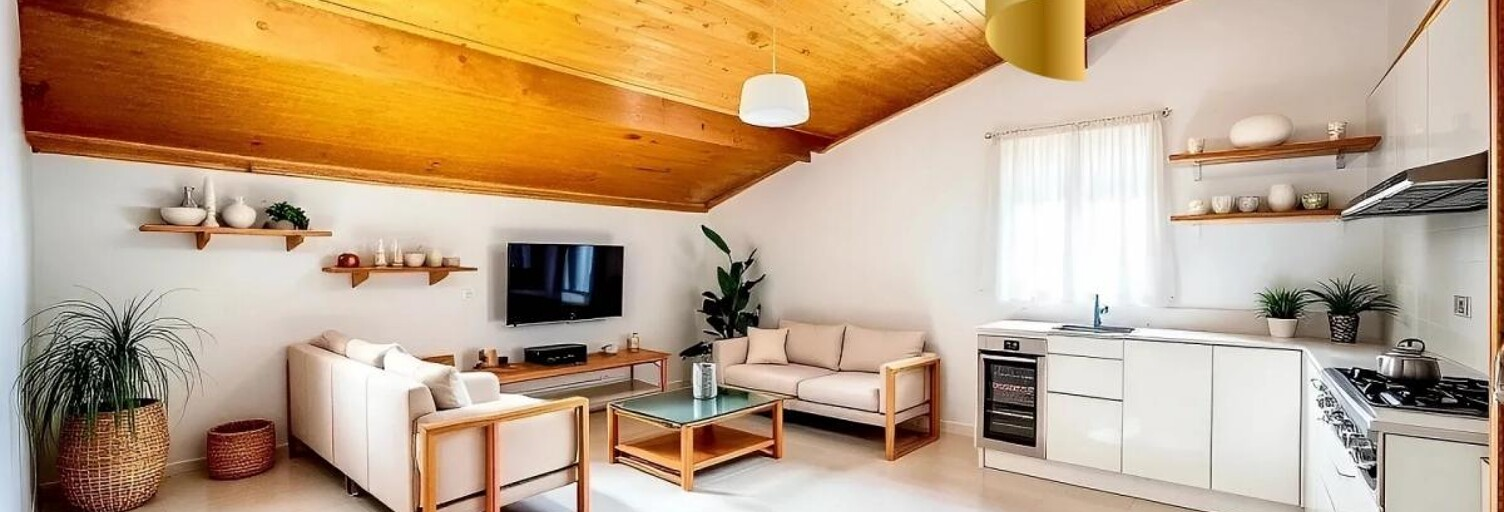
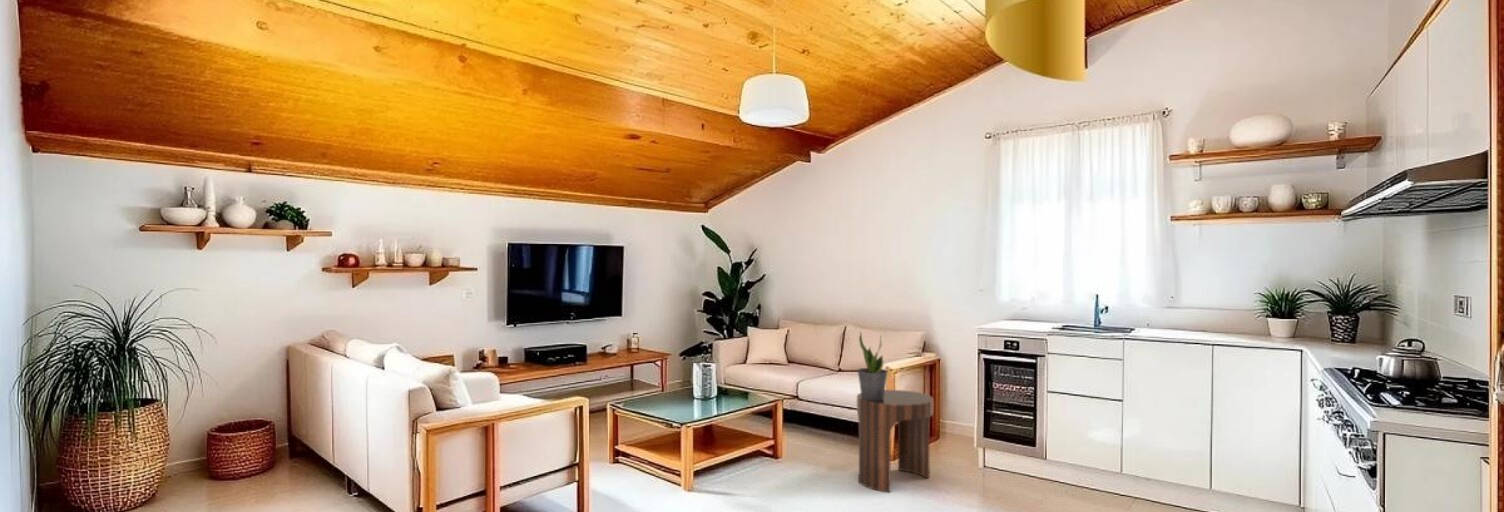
+ potted plant [856,330,889,400]
+ side table [856,389,934,493]
